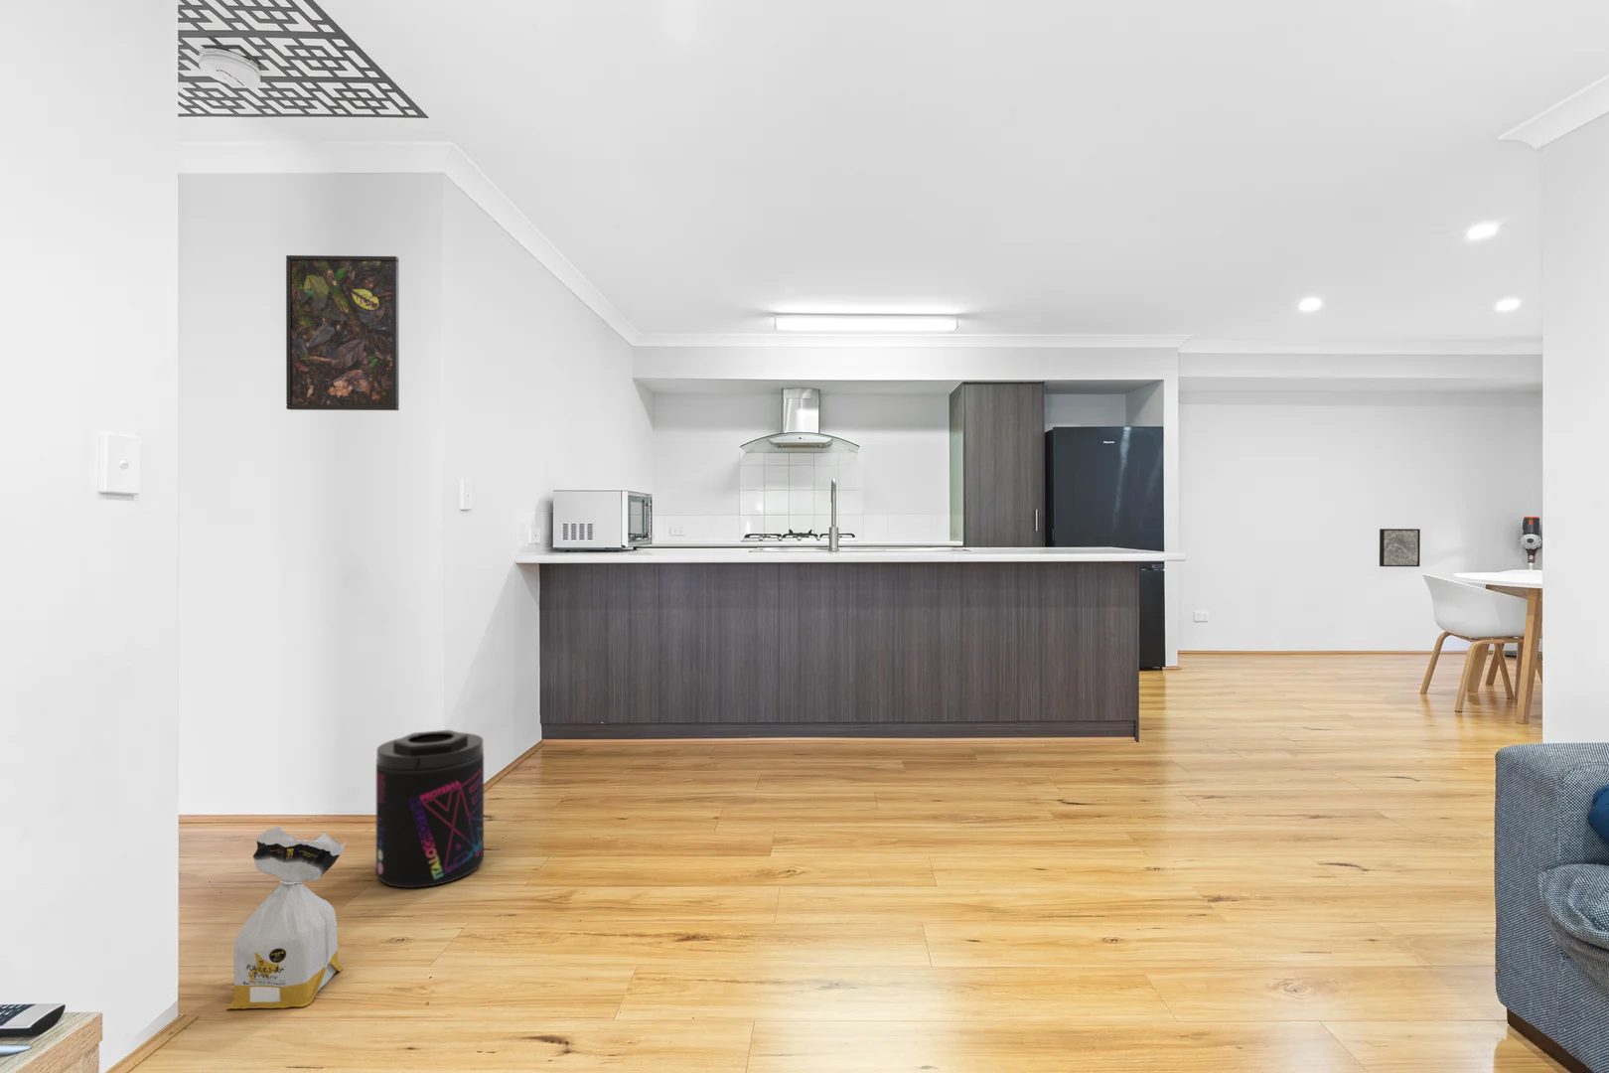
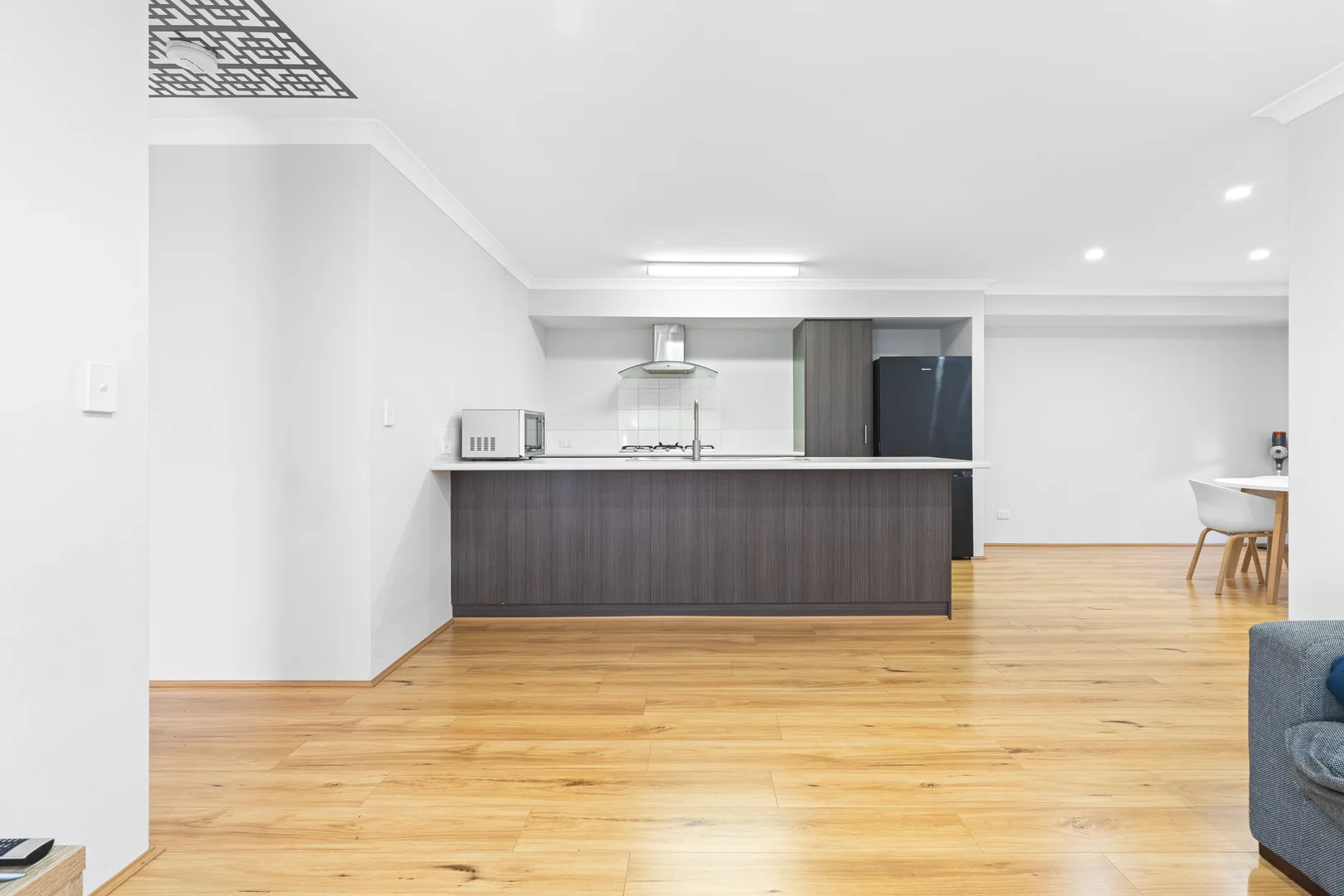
- supplement container [376,729,485,890]
- wall art [1379,528,1421,568]
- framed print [285,254,400,411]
- bag [225,825,347,1011]
